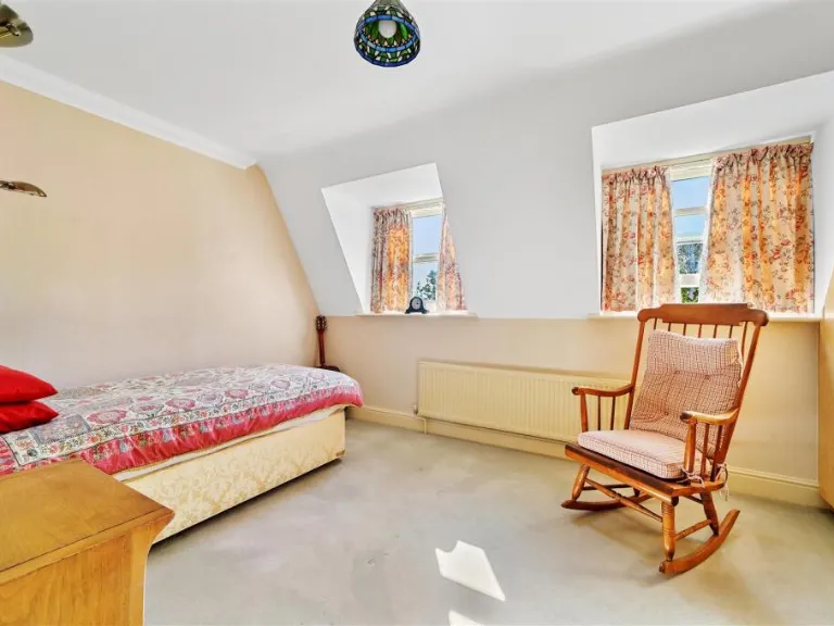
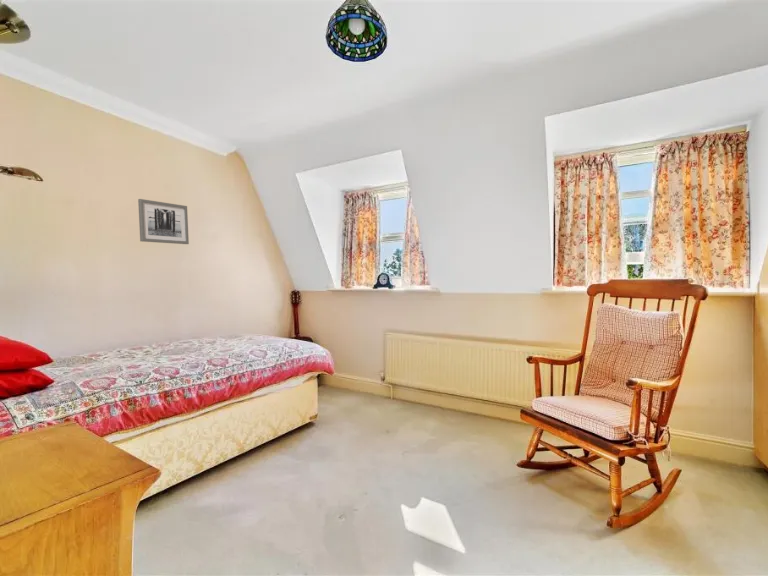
+ wall art [137,198,190,245]
